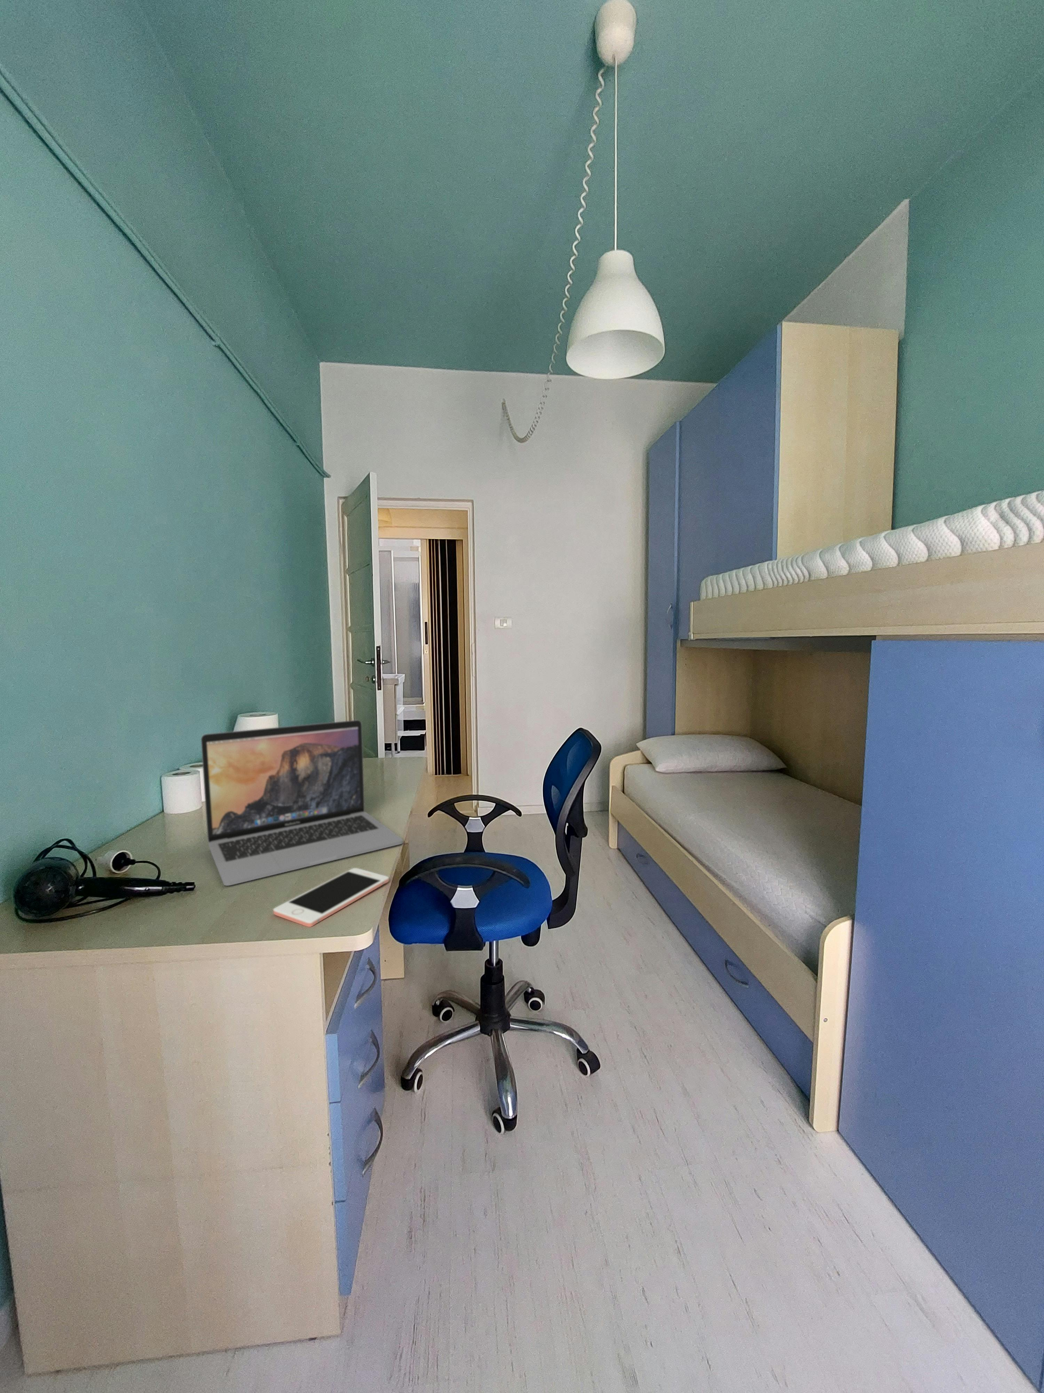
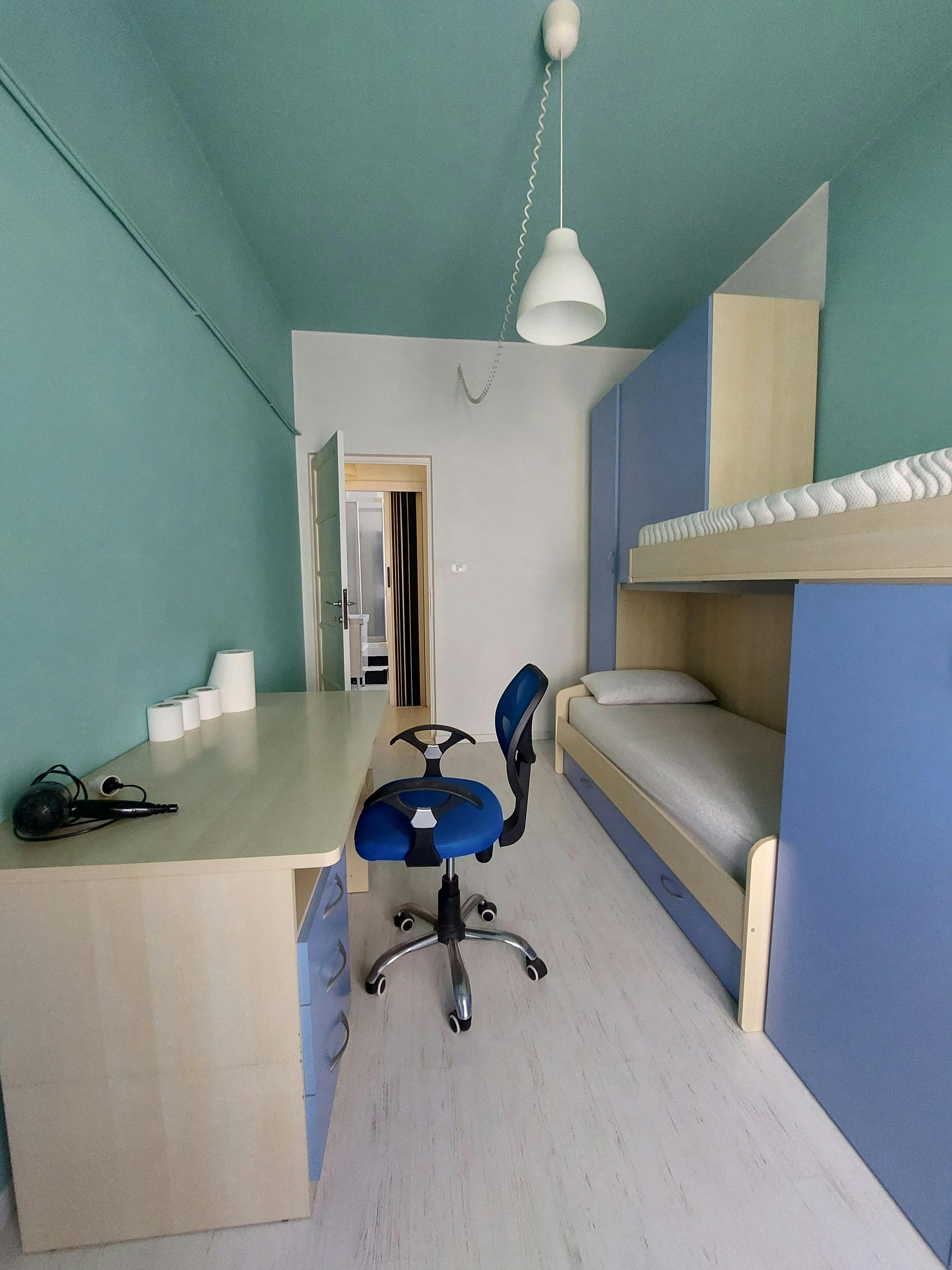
- cell phone [273,868,389,928]
- laptop [201,720,404,886]
